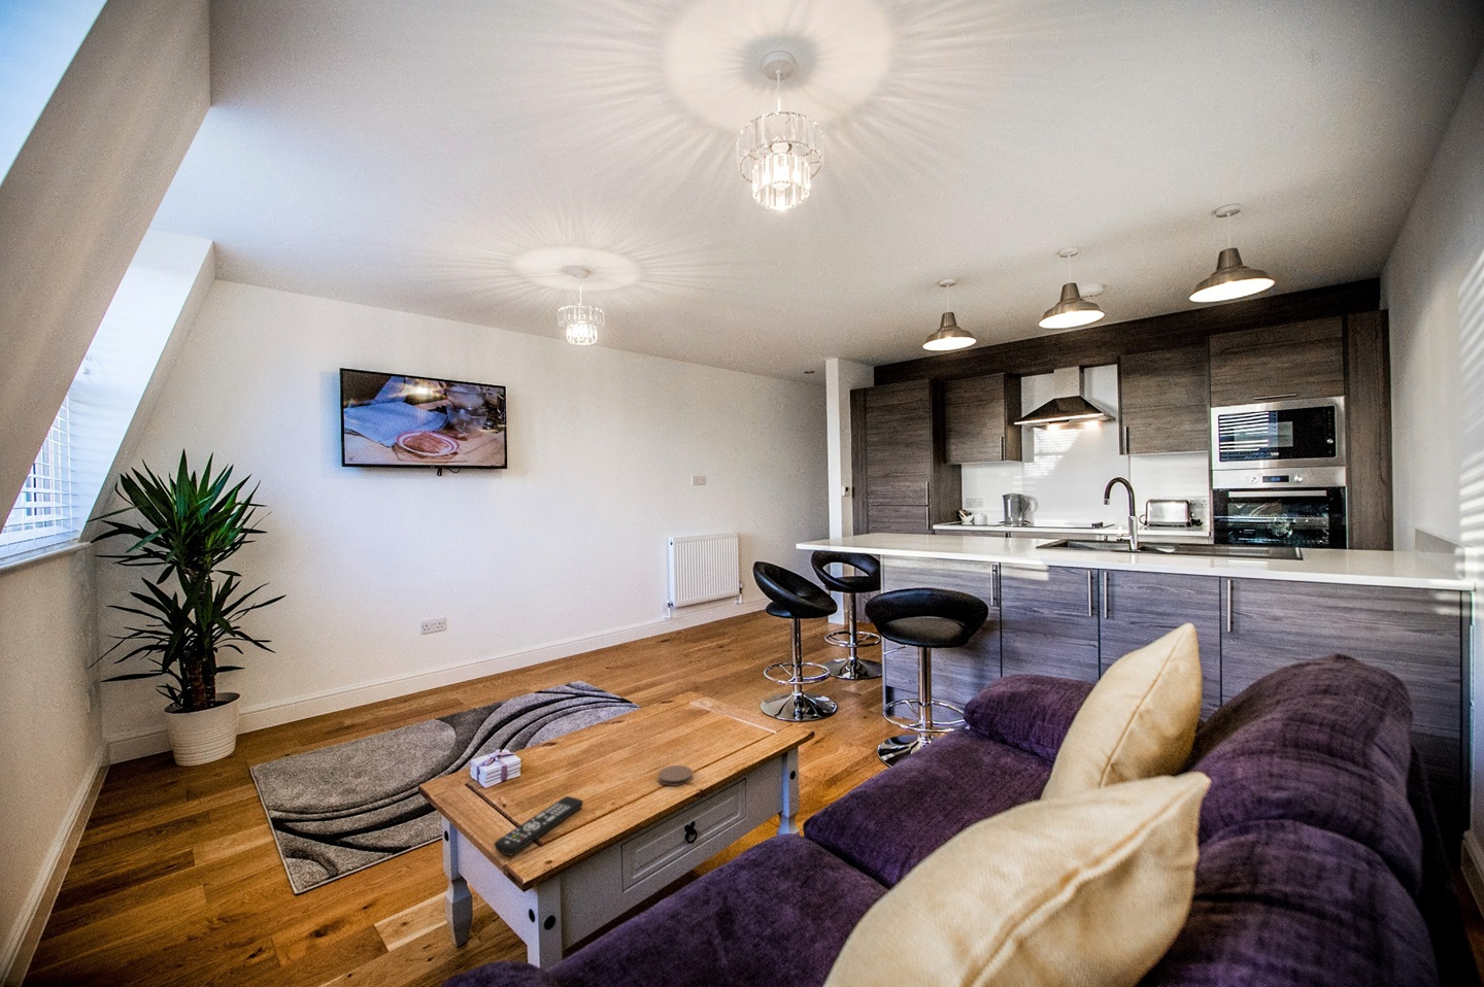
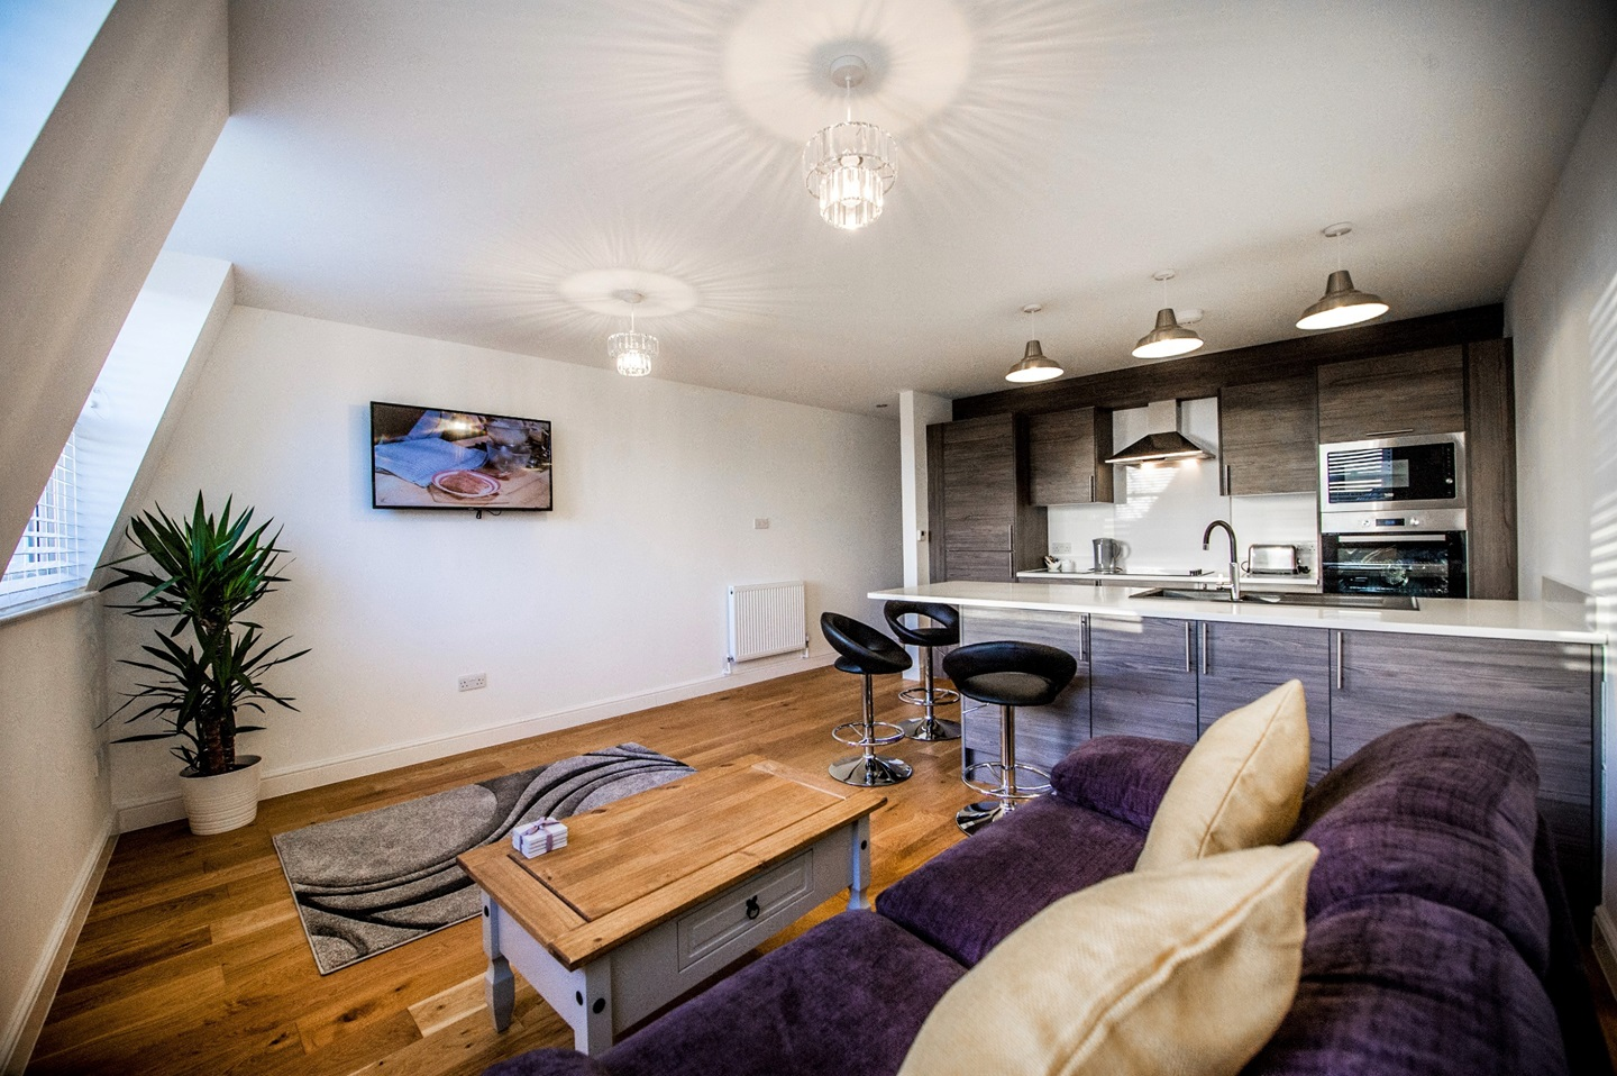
- coaster [658,764,694,788]
- remote control [492,795,584,856]
